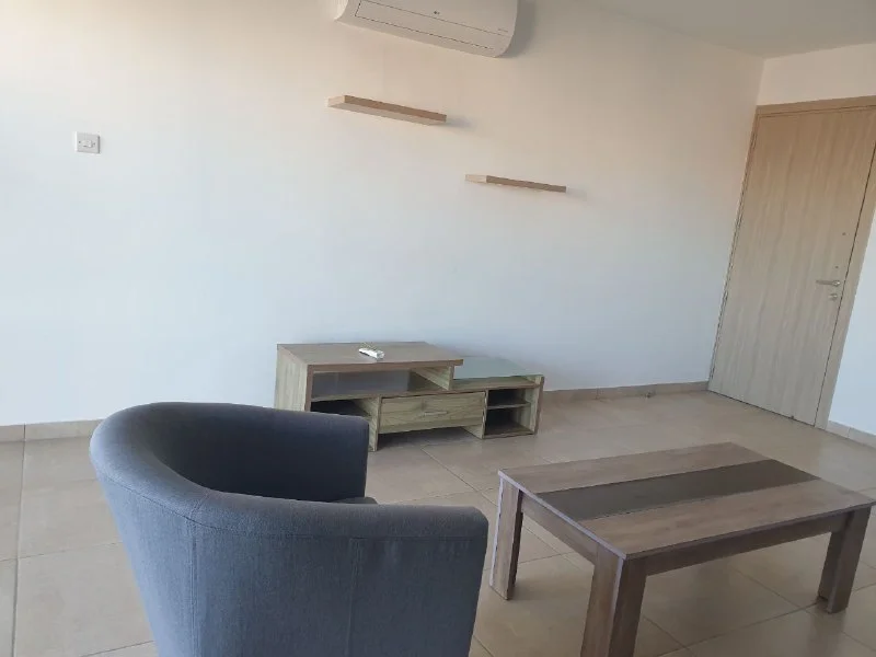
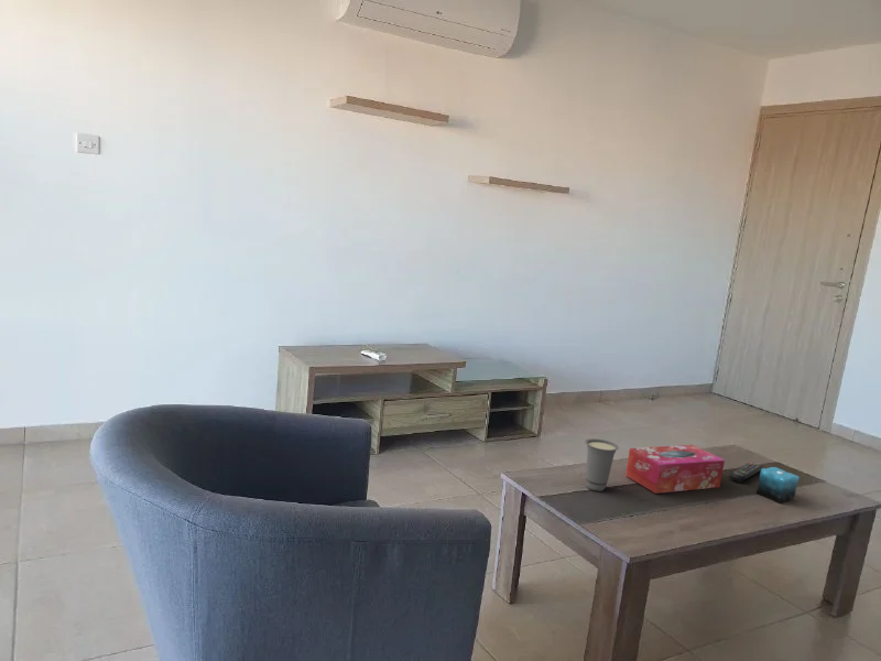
+ cup [585,437,620,492]
+ tissue box [624,444,726,495]
+ remote control [729,462,764,484]
+ candle [755,466,801,503]
